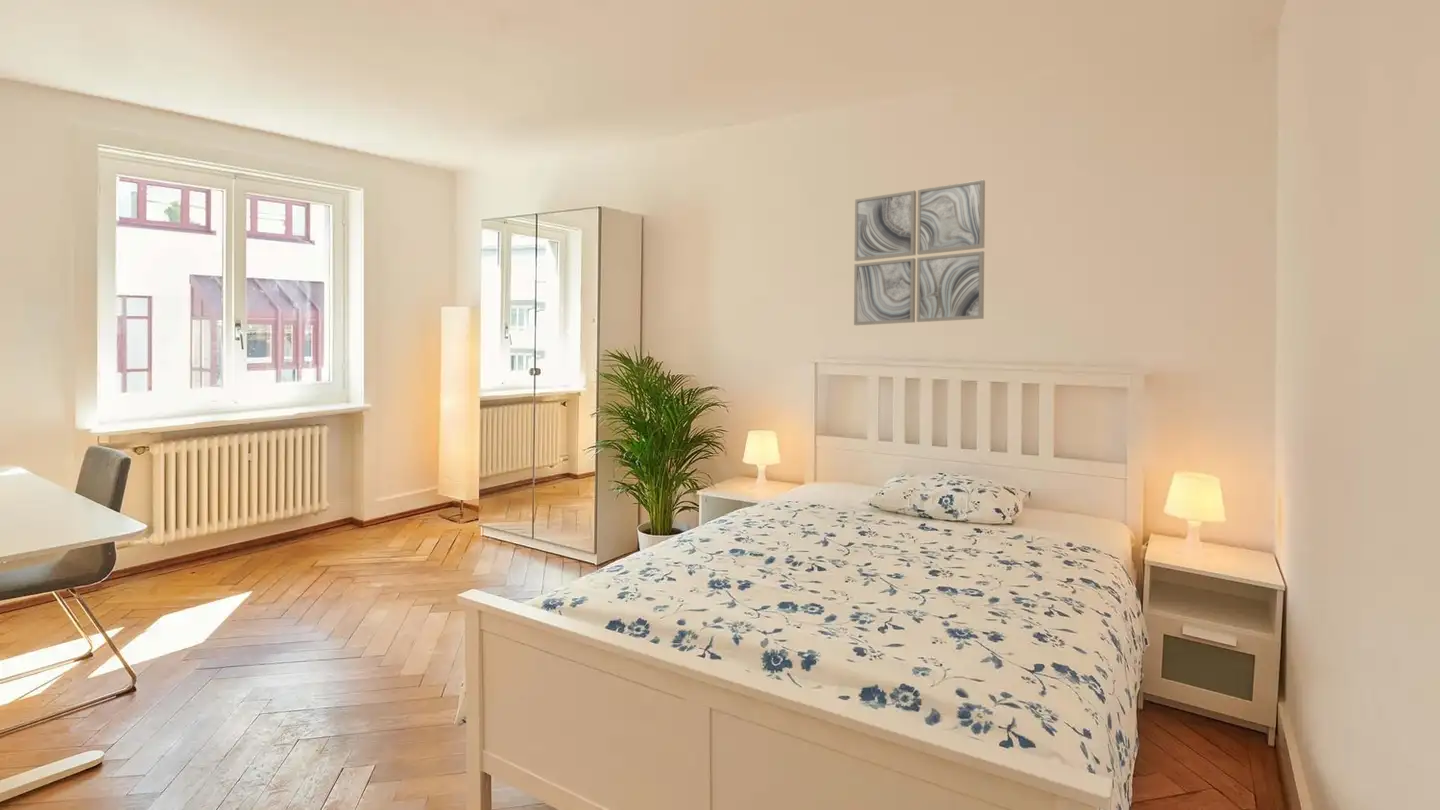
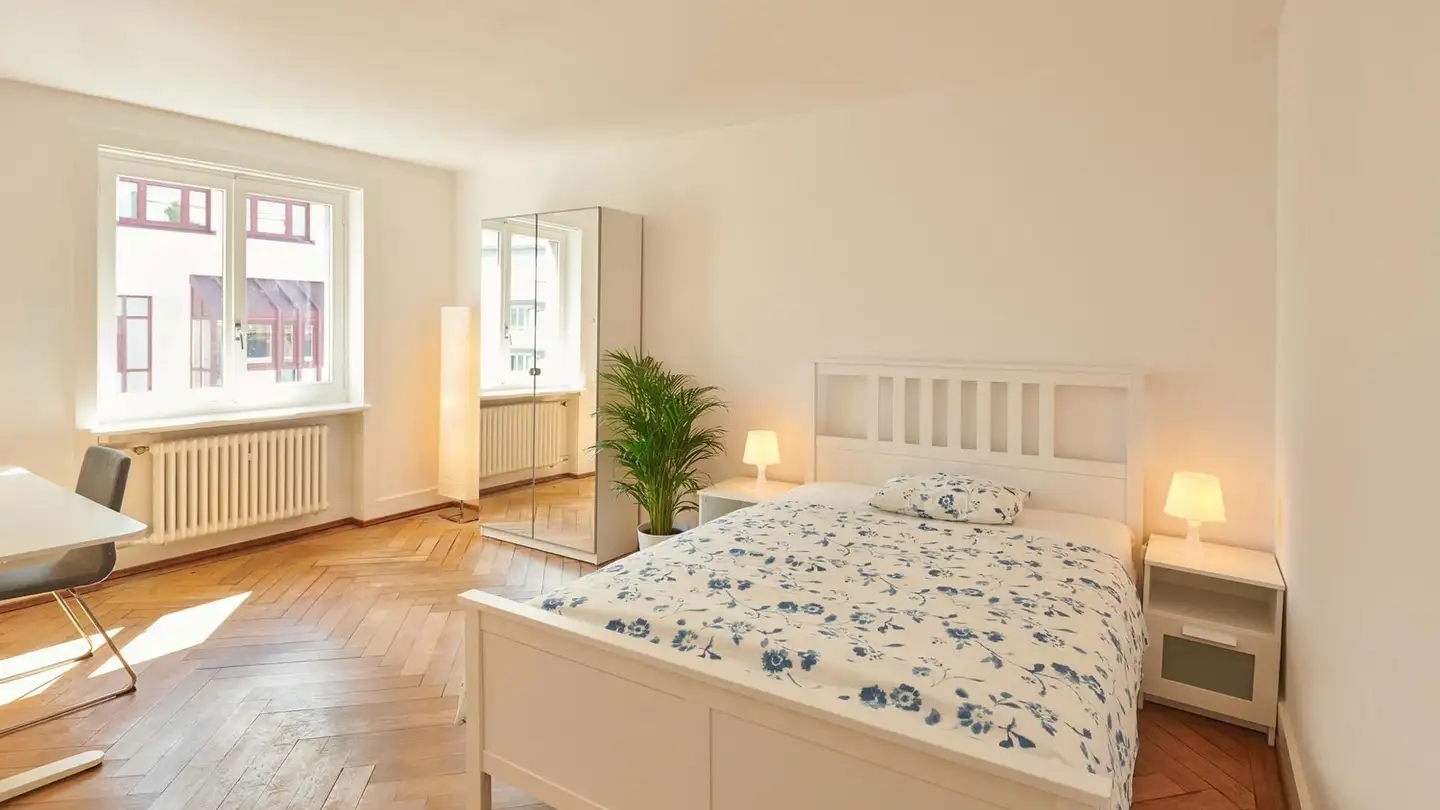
- wall art [853,179,986,326]
